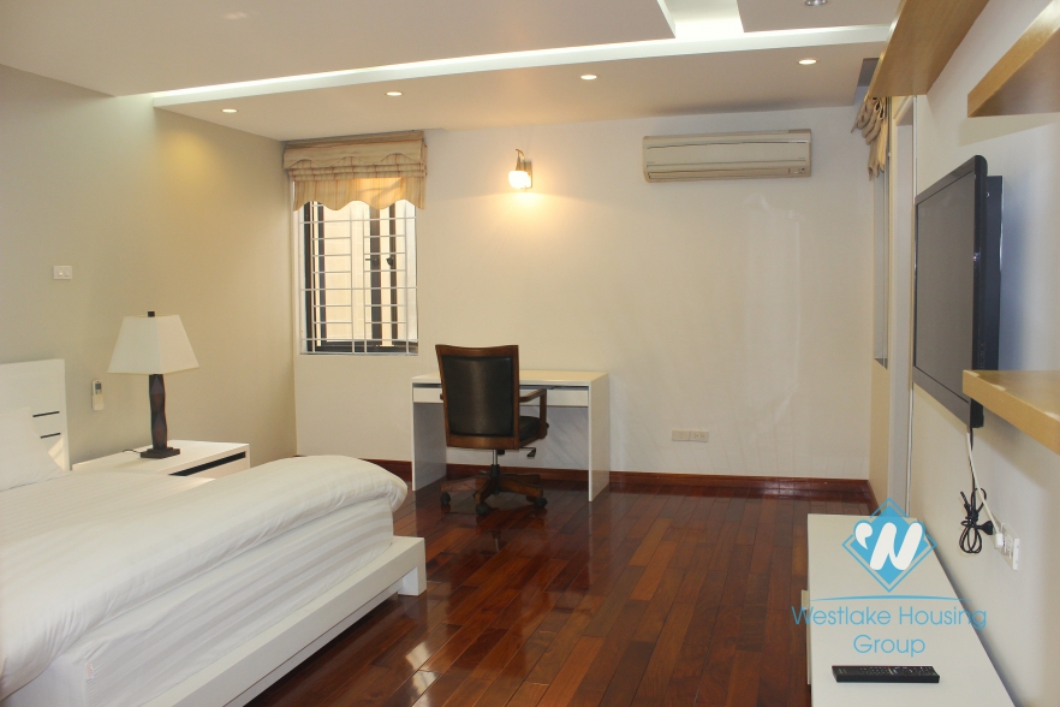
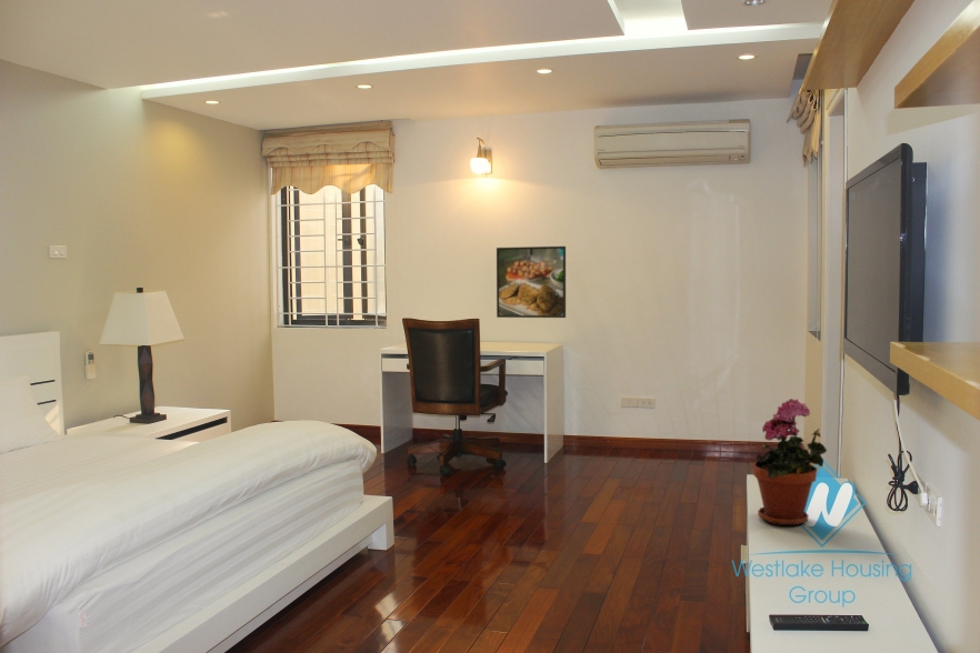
+ potted plant [752,398,828,526]
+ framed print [496,245,567,319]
